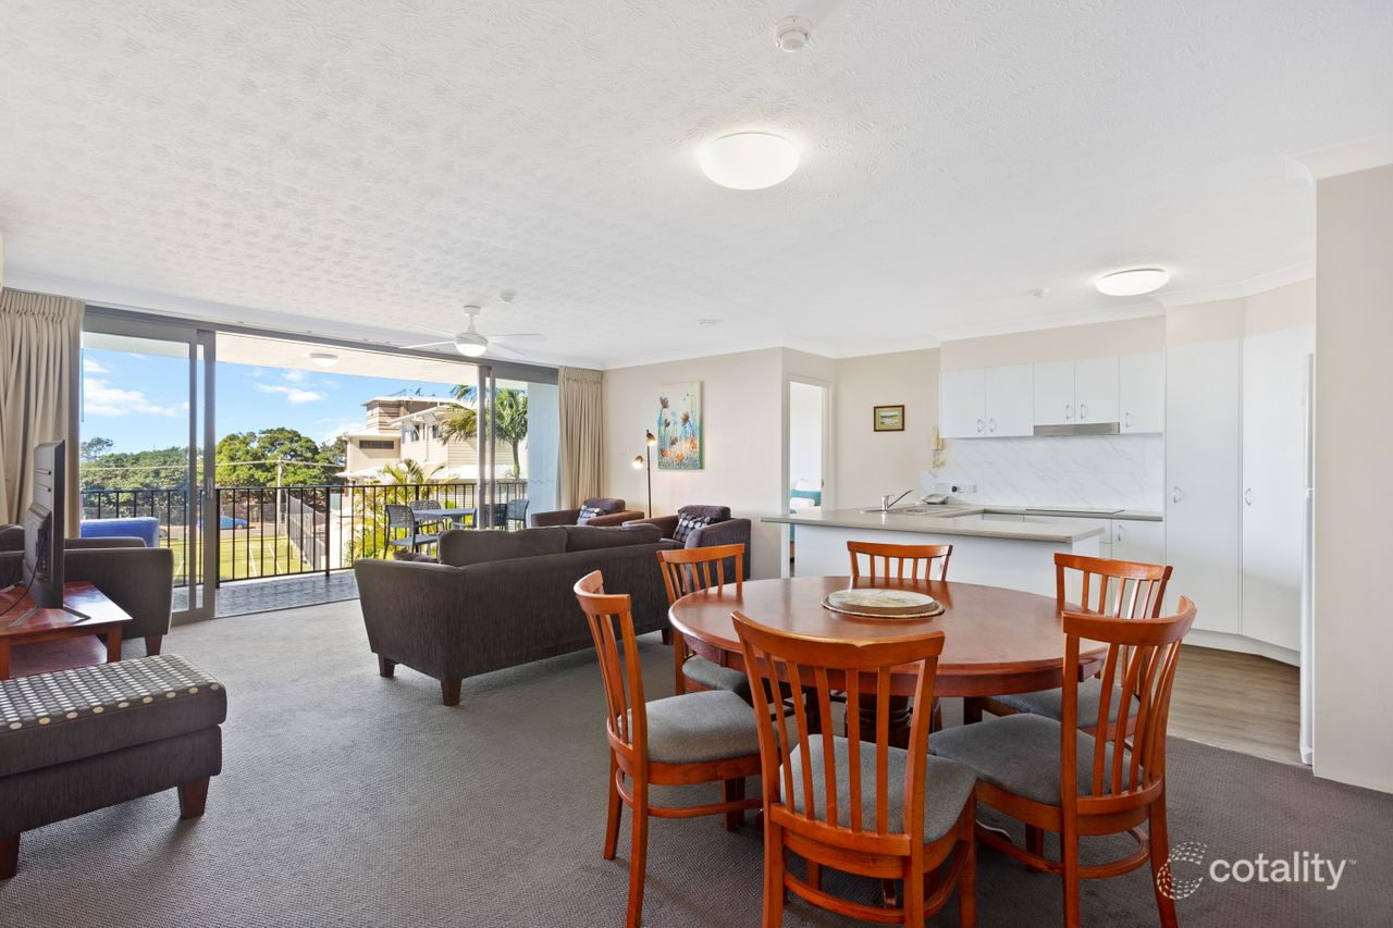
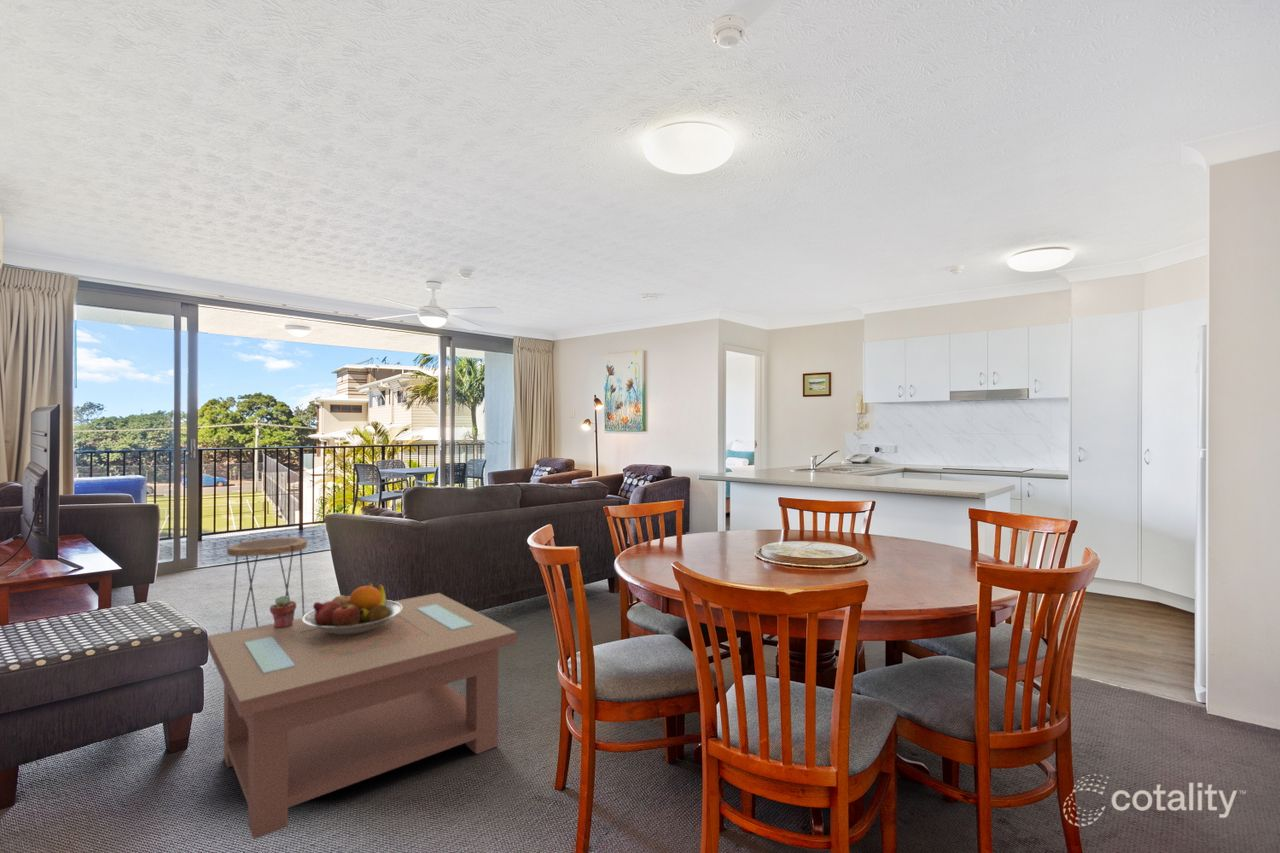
+ fruit bowl [302,581,402,635]
+ potted succulent [269,595,297,628]
+ side table [226,536,308,632]
+ coffee table [206,592,518,840]
